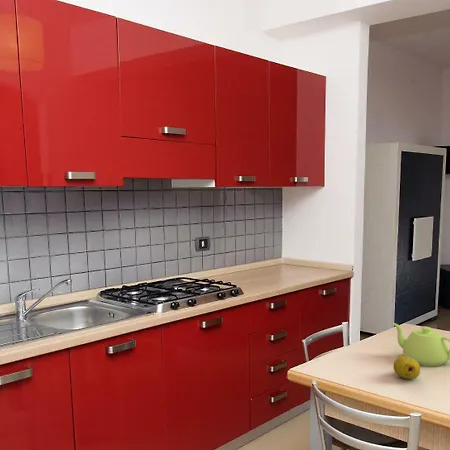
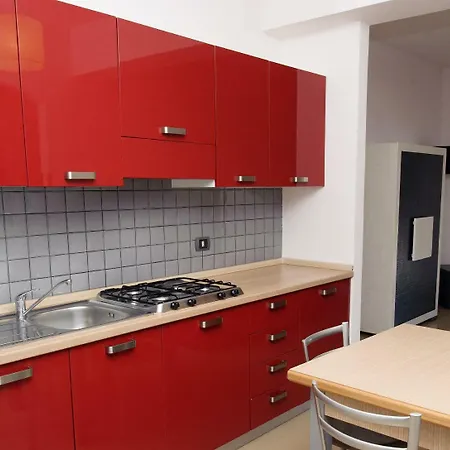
- fruit [393,355,421,380]
- teapot [392,322,450,367]
